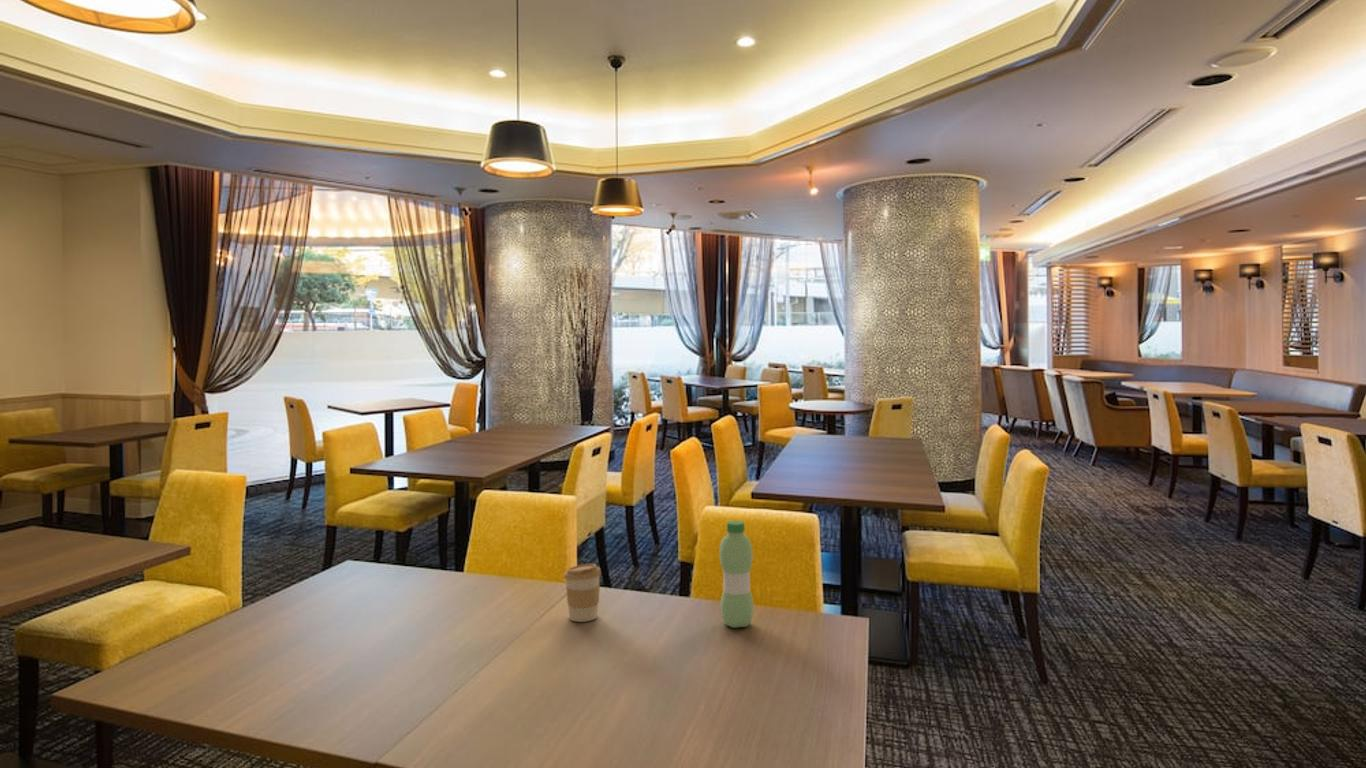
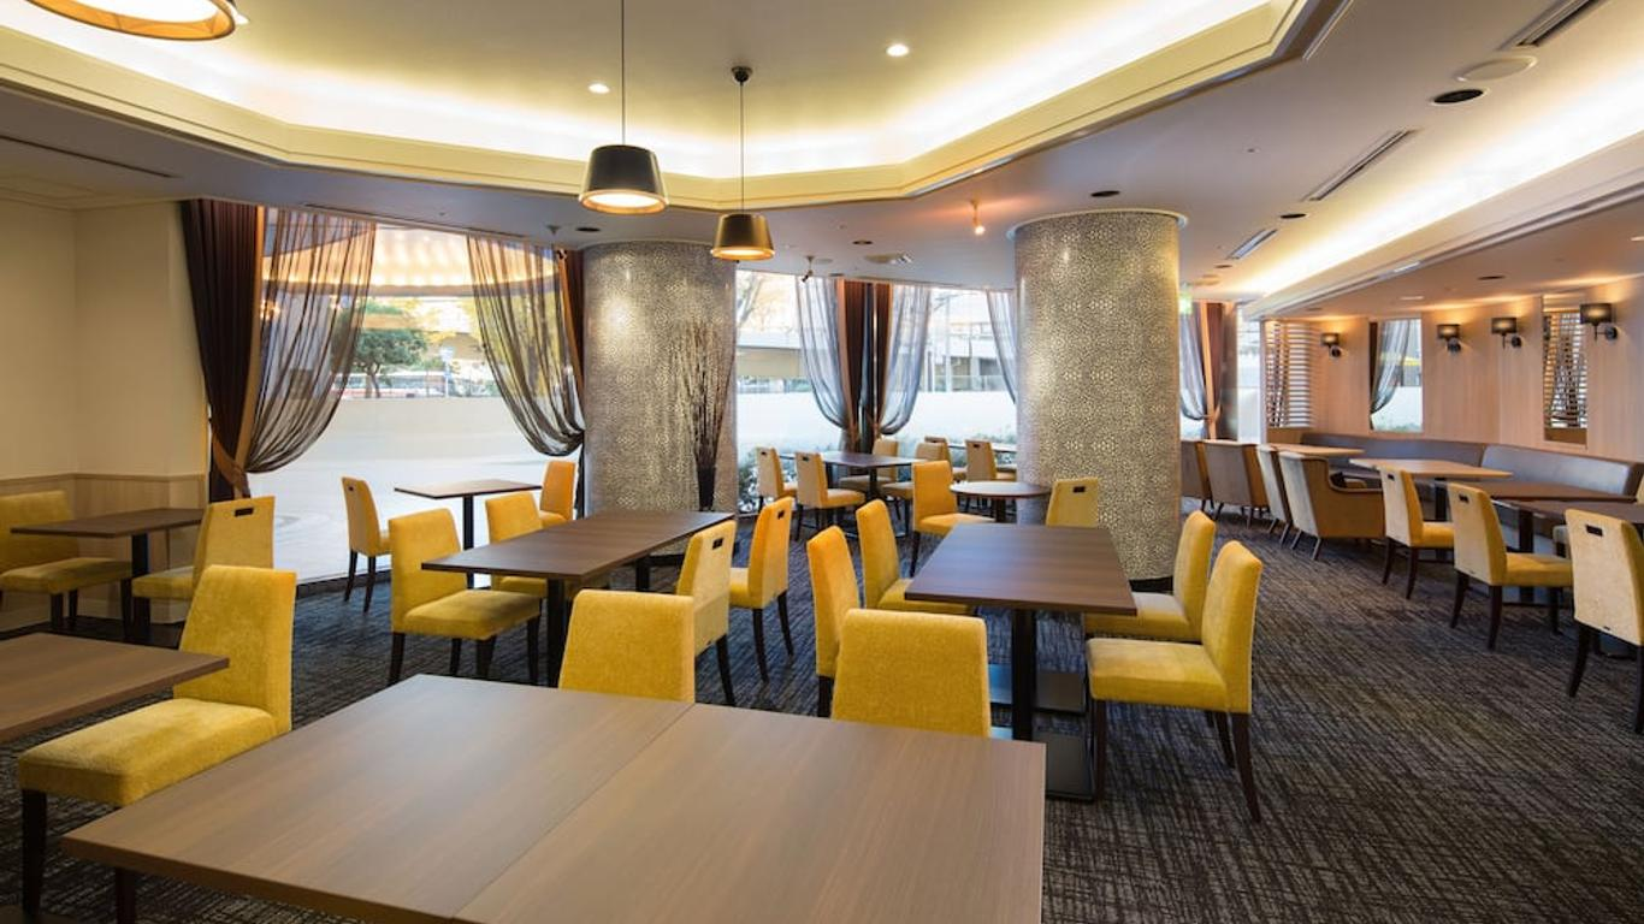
- water bottle [719,520,755,629]
- coffee cup [563,563,602,623]
